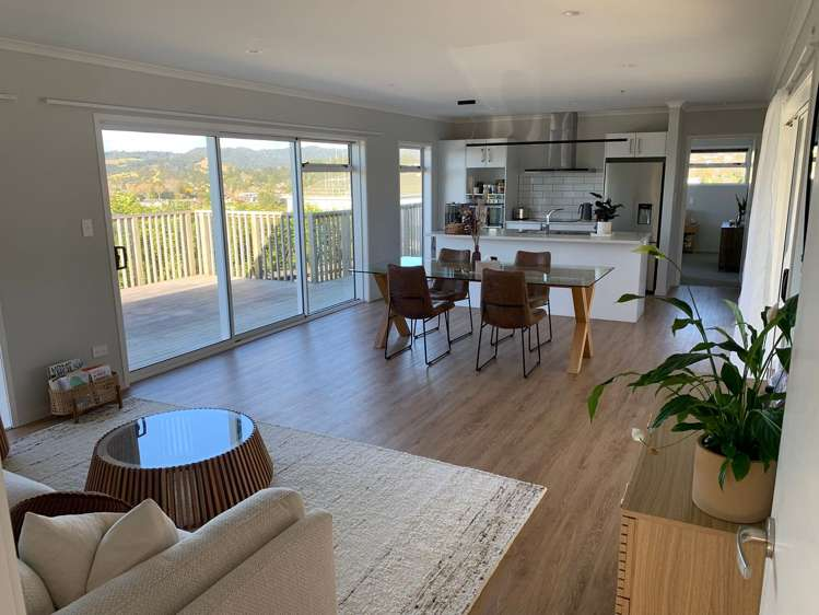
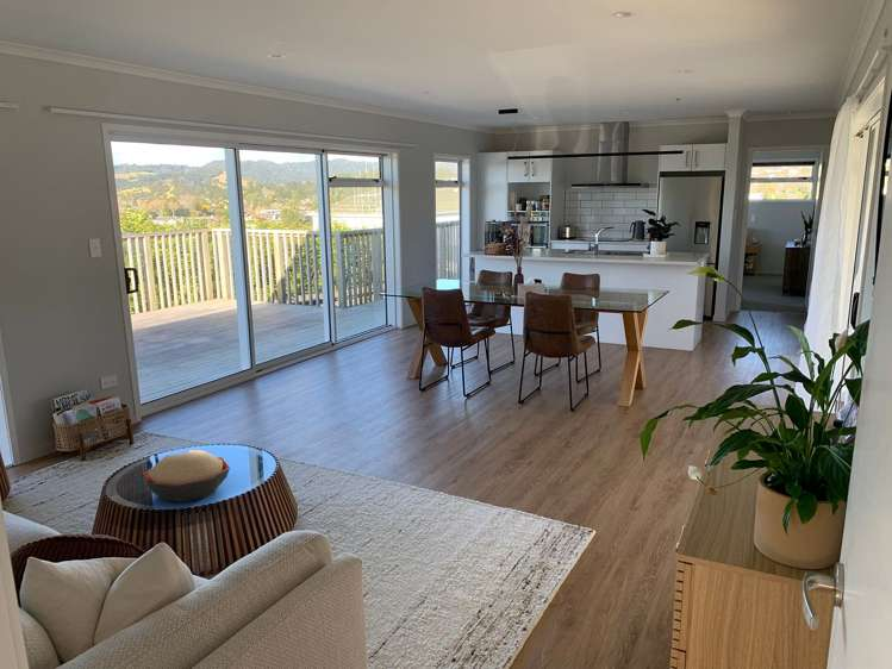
+ decorative bowl [142,449,231,504]
